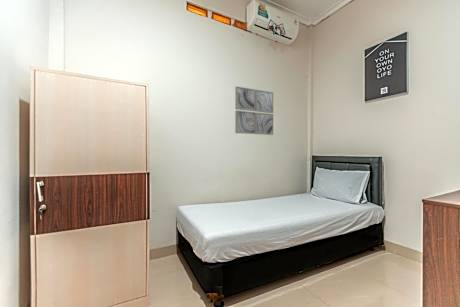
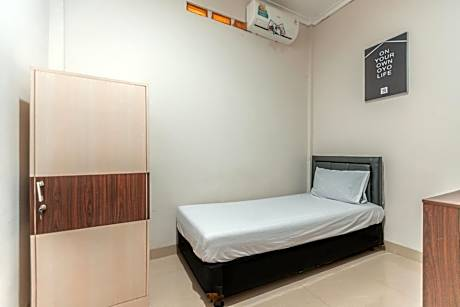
- wall art [234,85,274,136]
